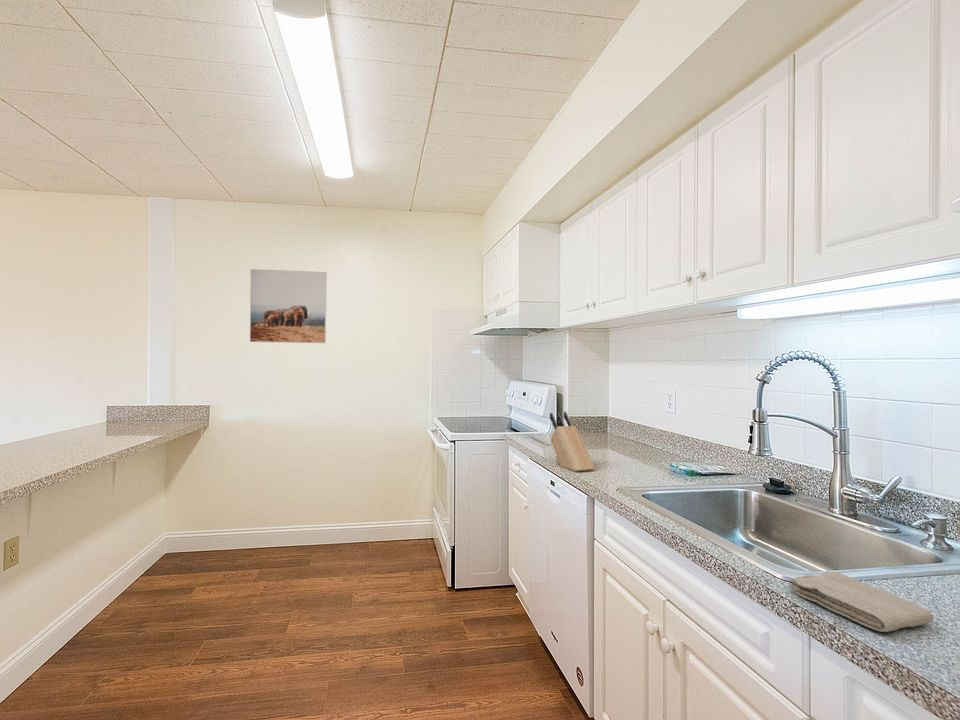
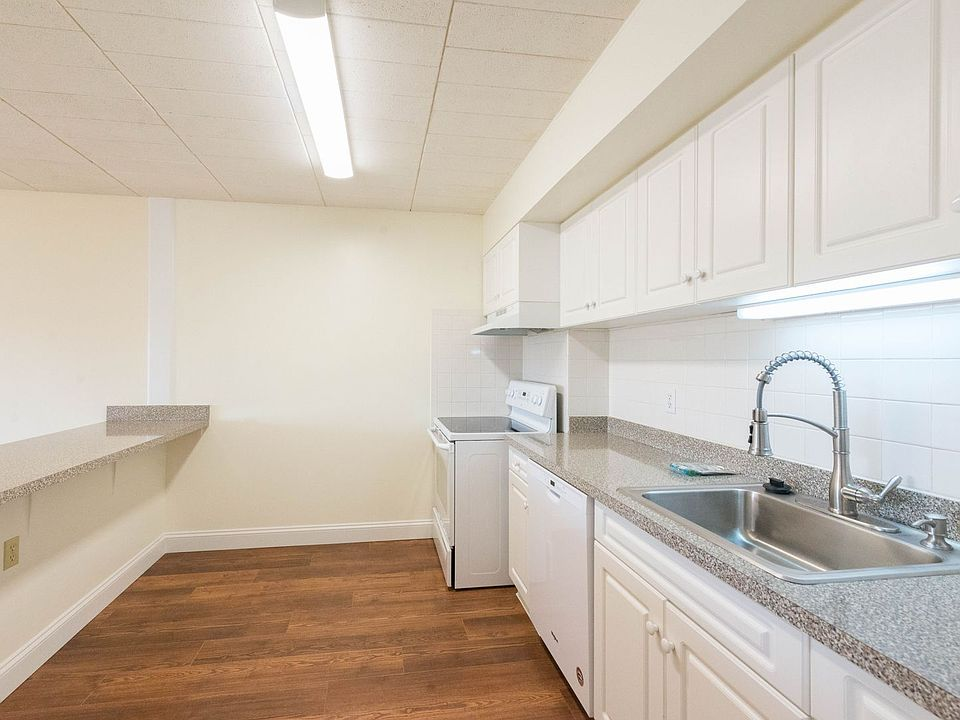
- knife block [549,411,596,472]
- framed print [249,268,328,344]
- washcloth [788,571,934,633]
